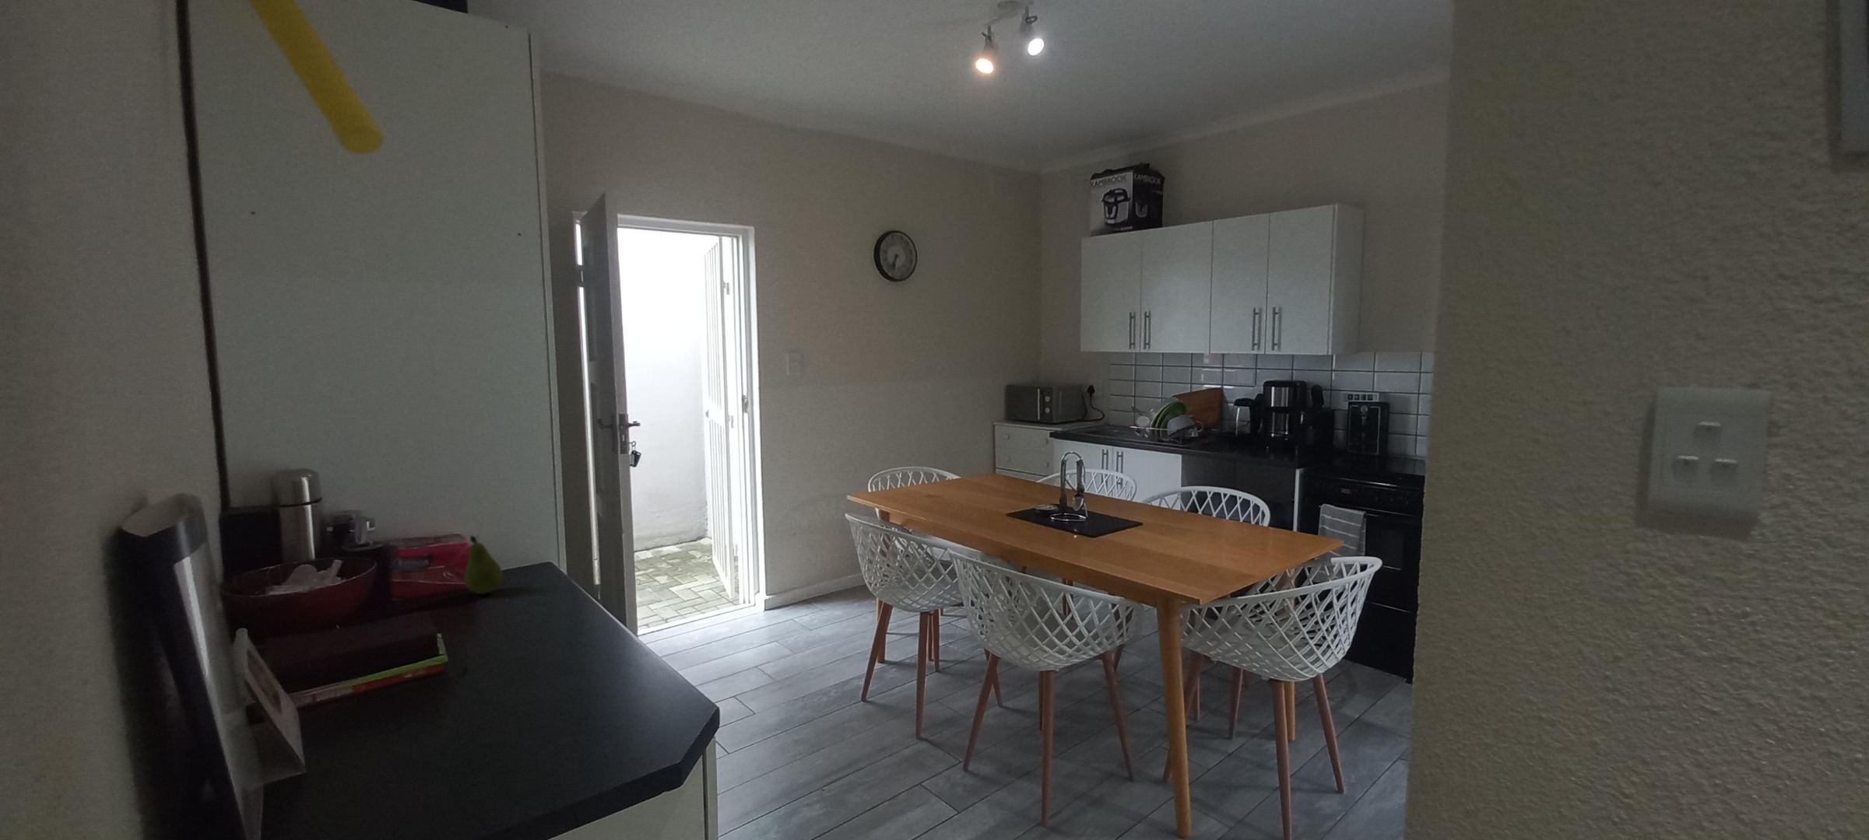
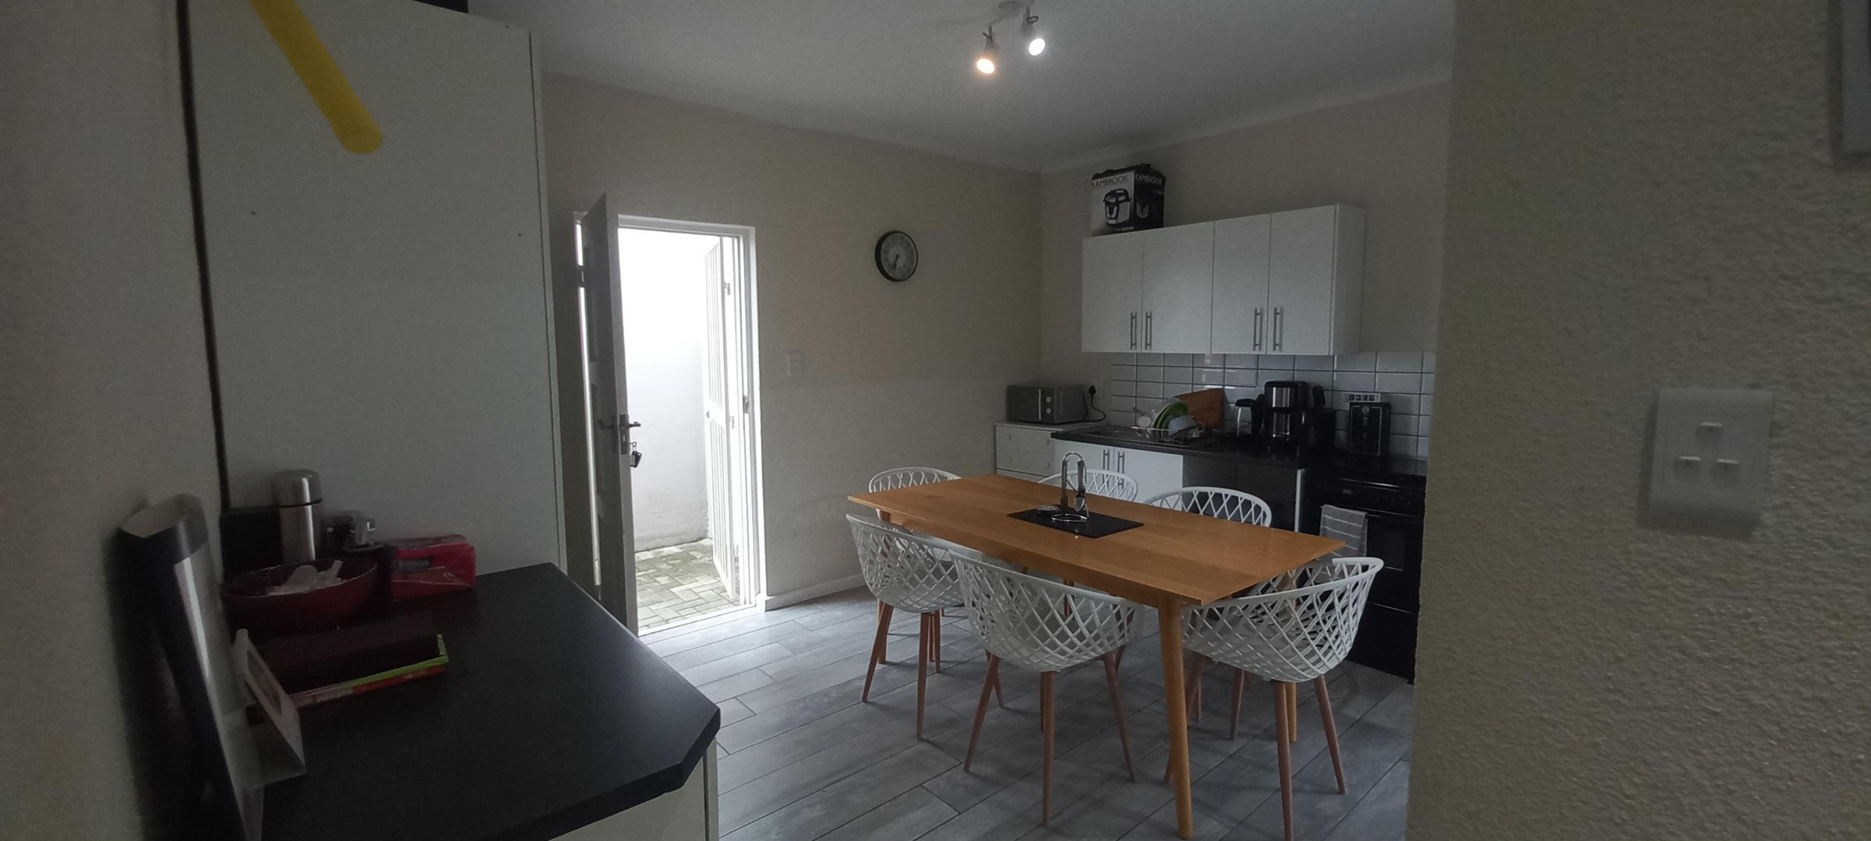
- fruit [464,534,504,595]
